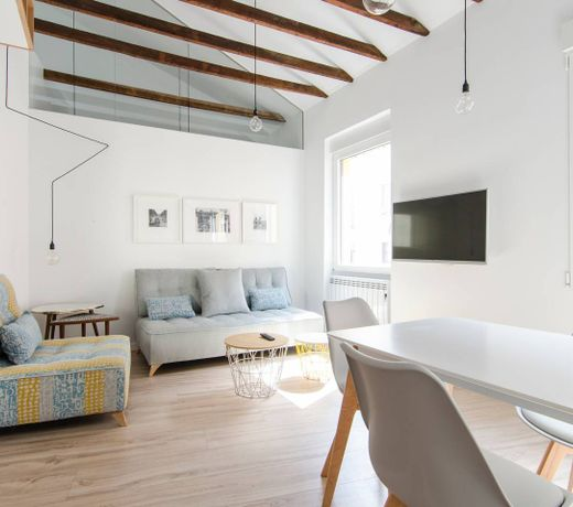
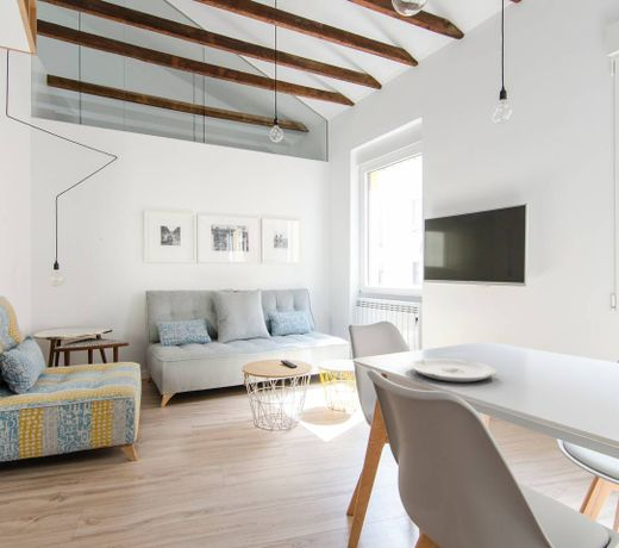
+ plate [409,357,498,382]
